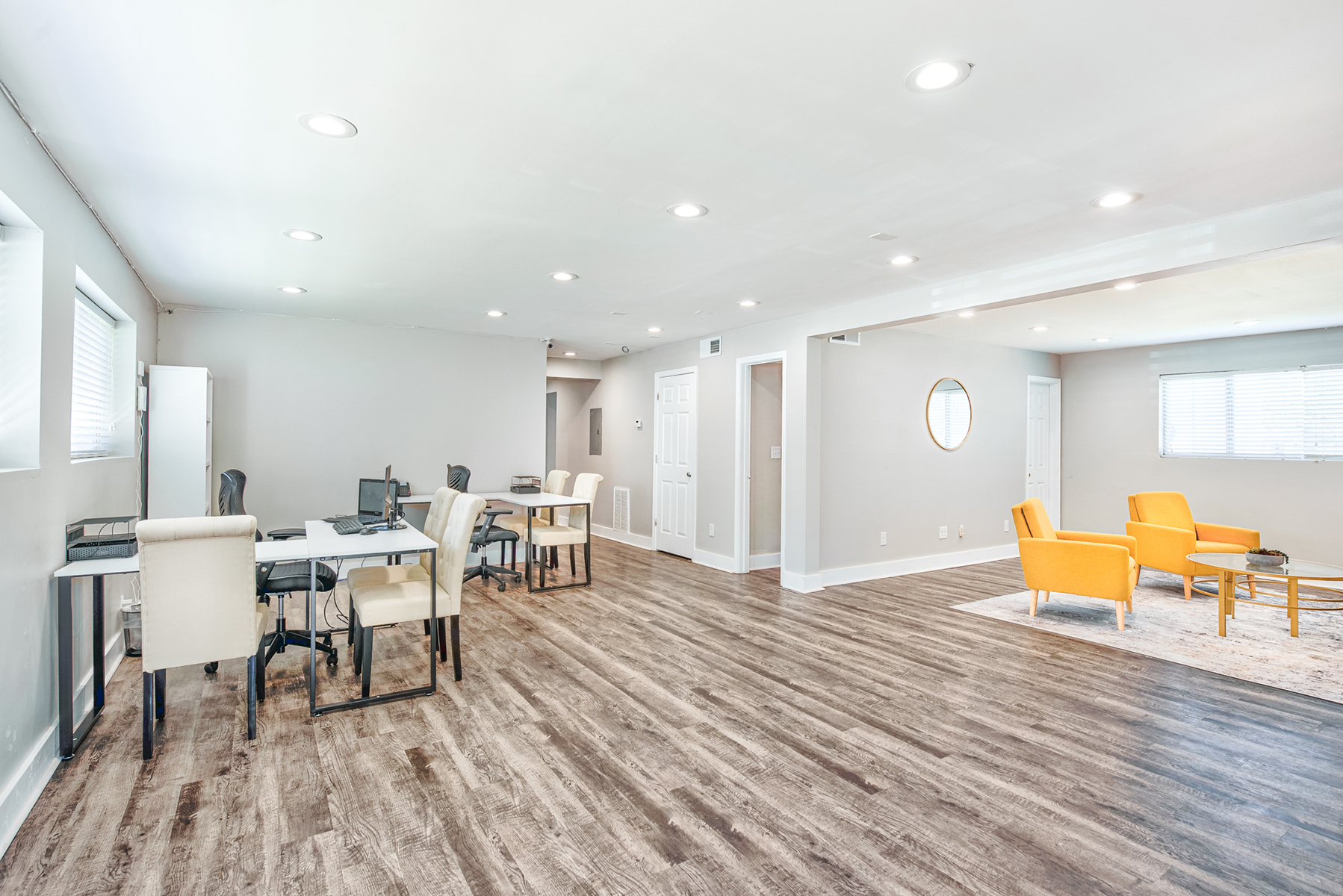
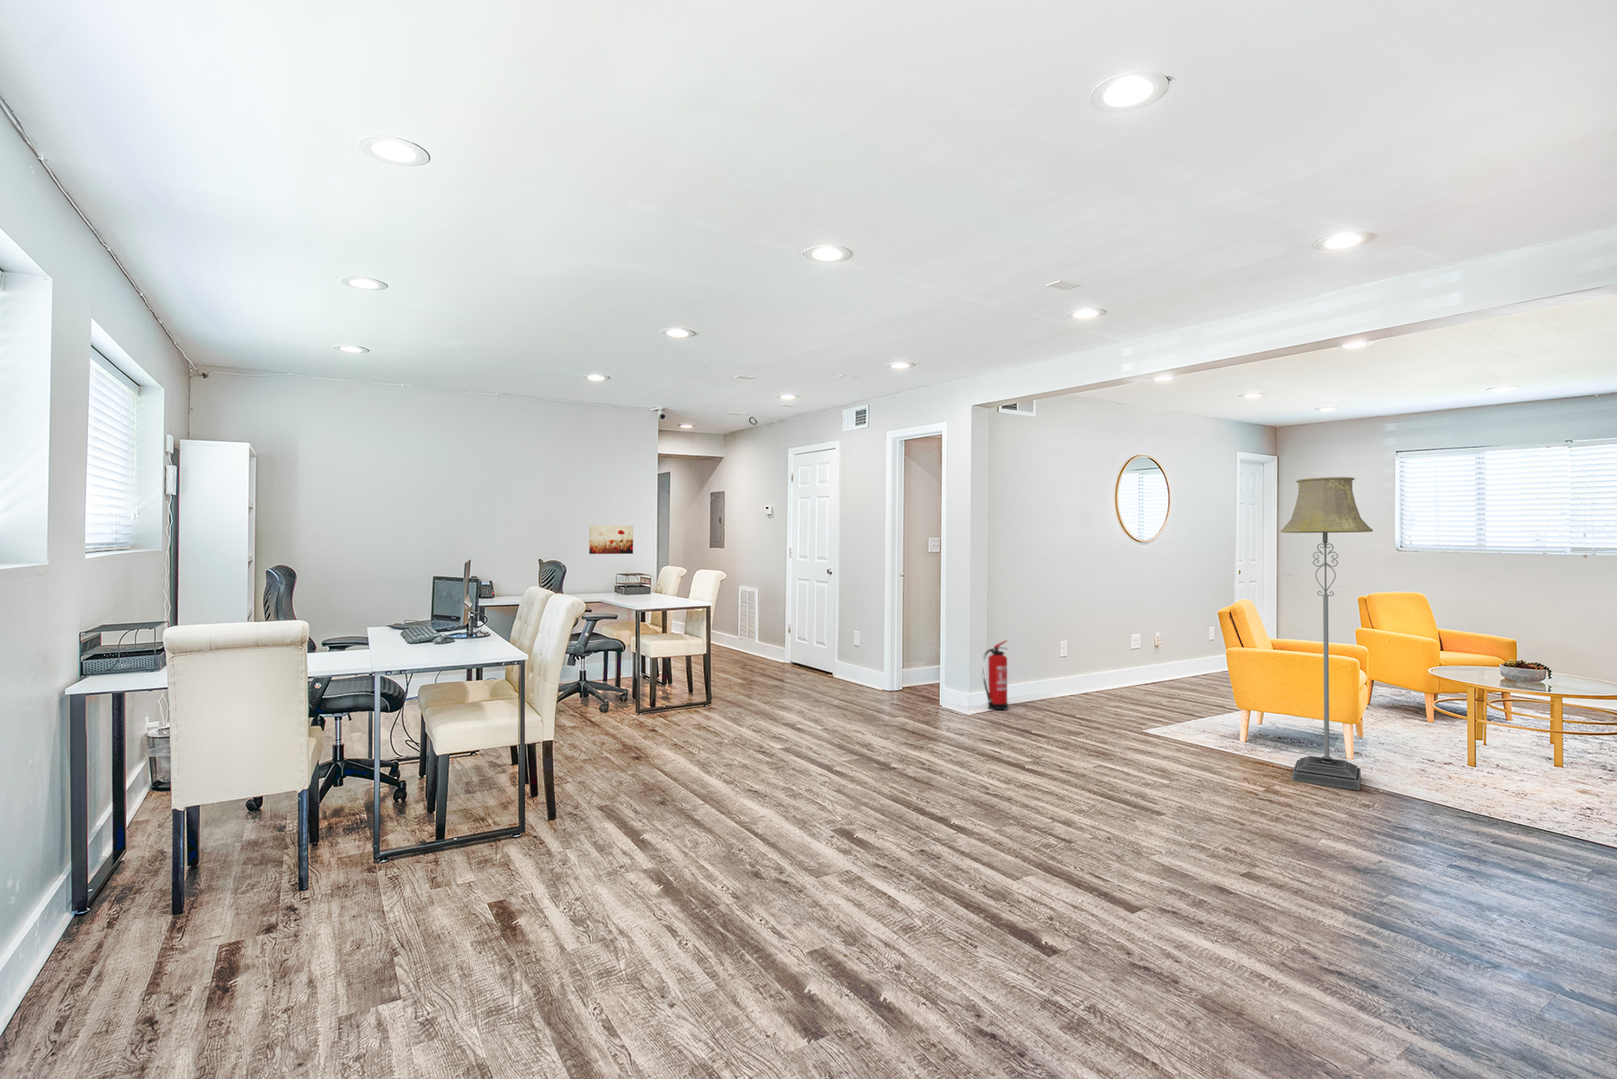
+ wall art [588,524,635,555]
+ fire extinguisher [982,639,1009,712]
+ floor lamp [1280,477,1374,791]
